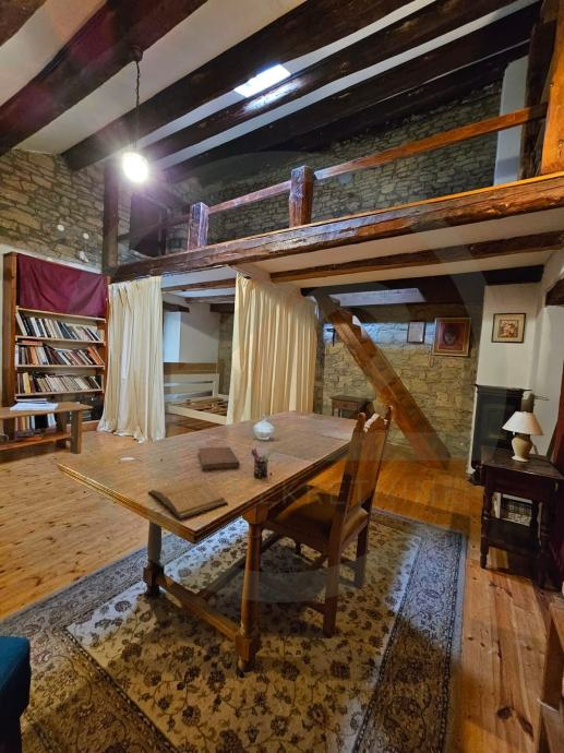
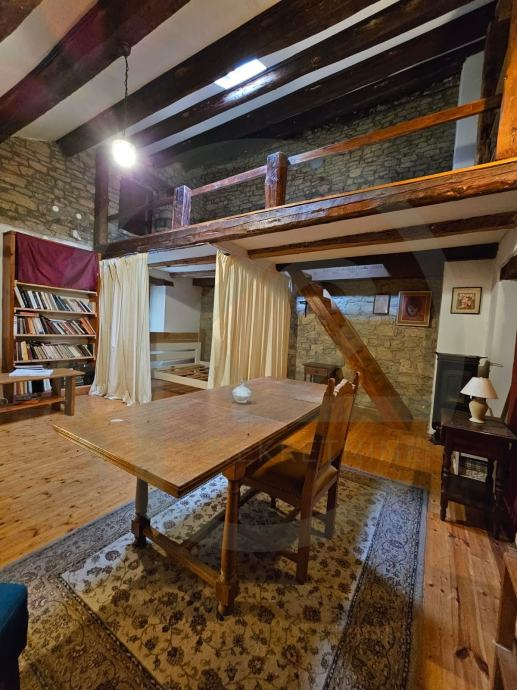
- notebook [197,446,241,470]
- pen holder [250,446,273,479]
- book [147,478,229,522]
